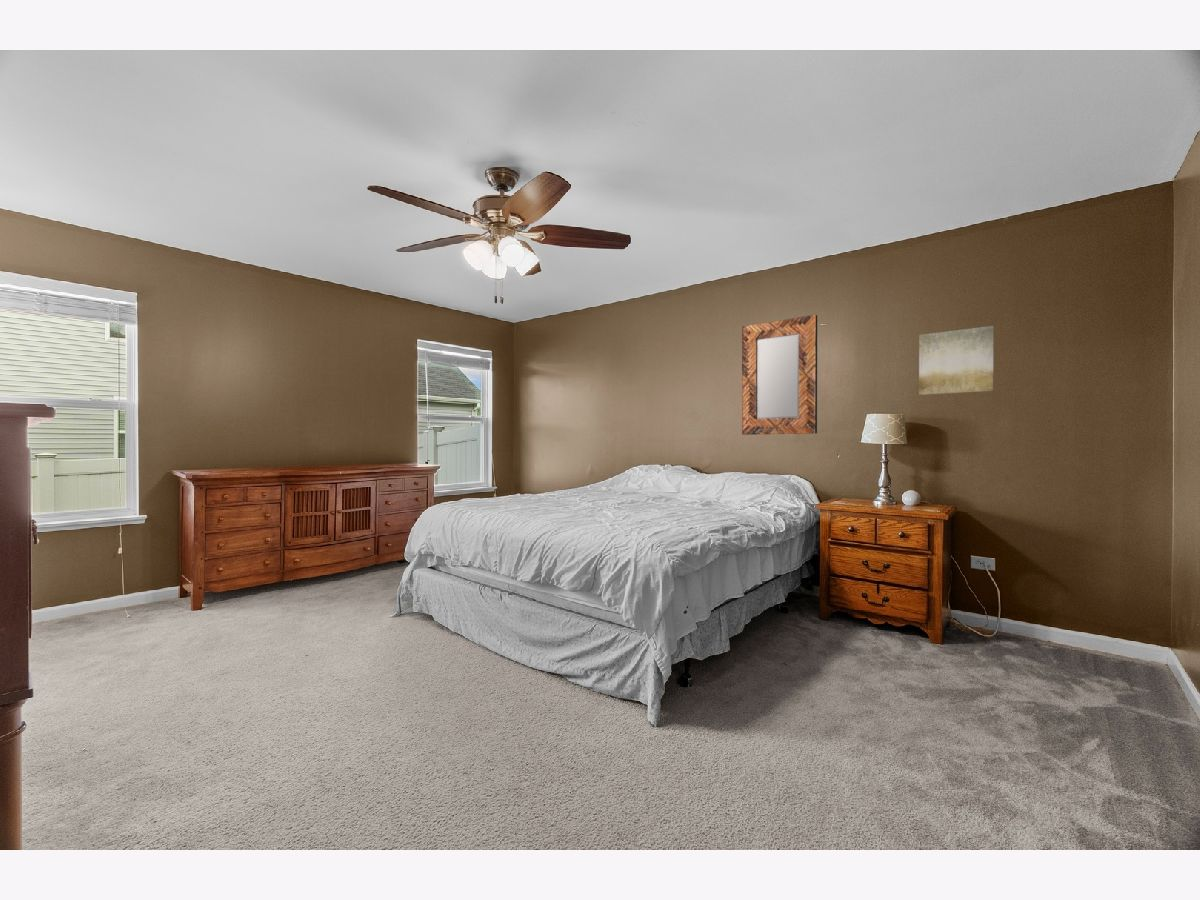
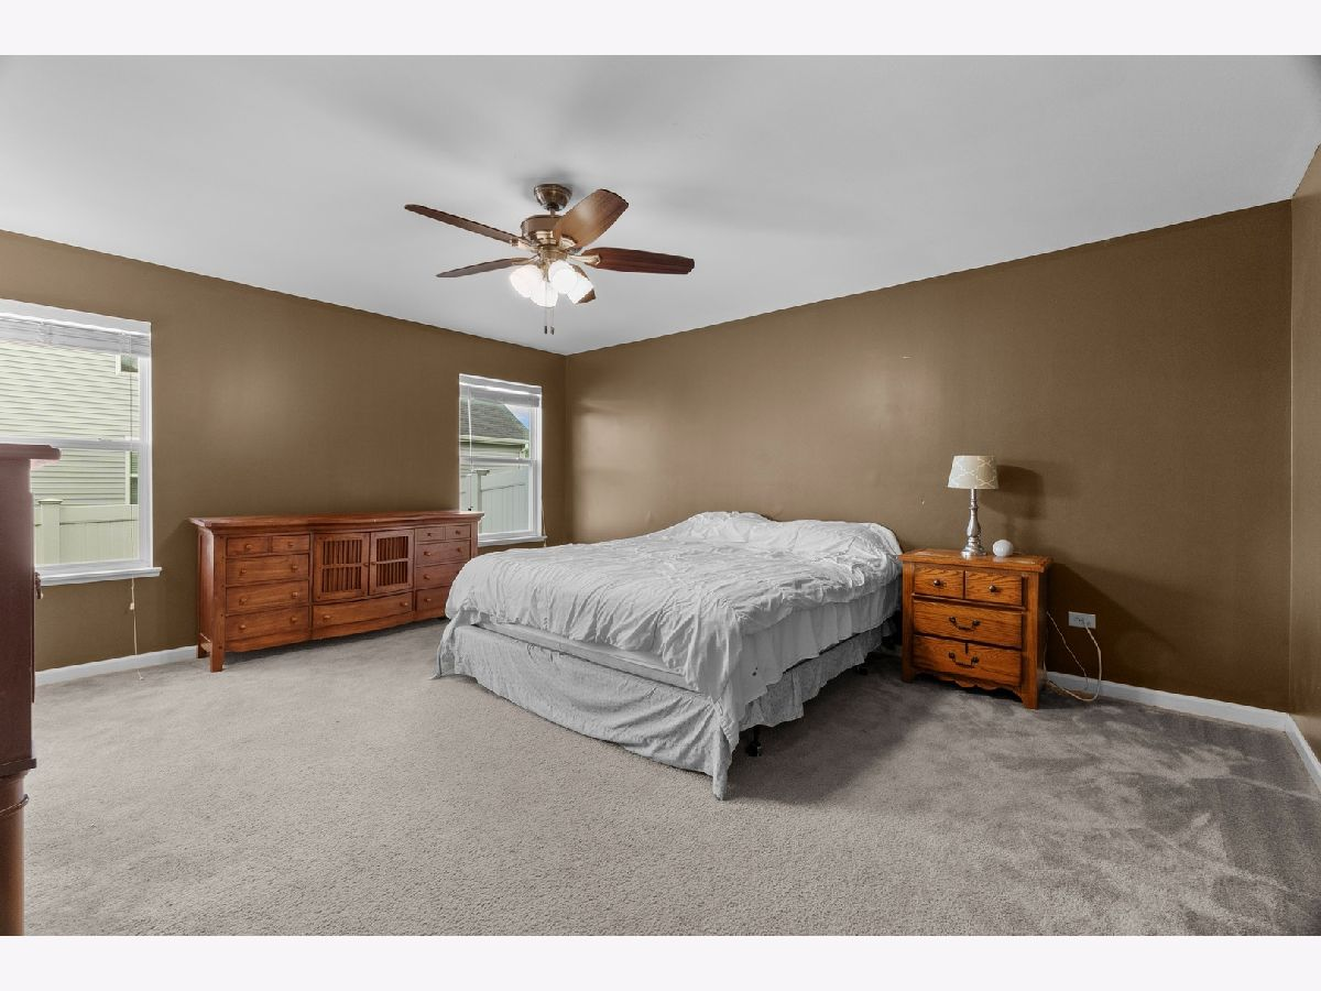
- wall art [918,325,995,396]
- home mirror [741,314,818,436]
